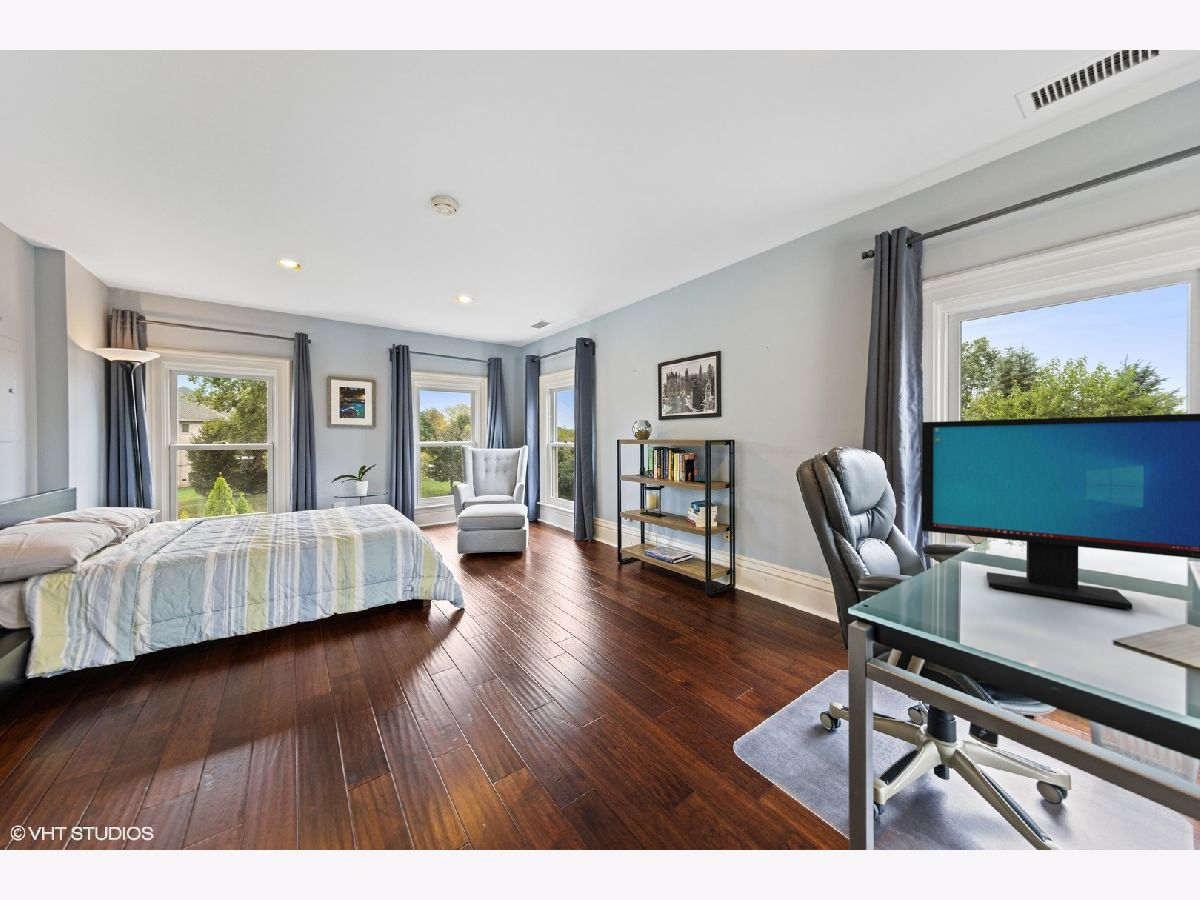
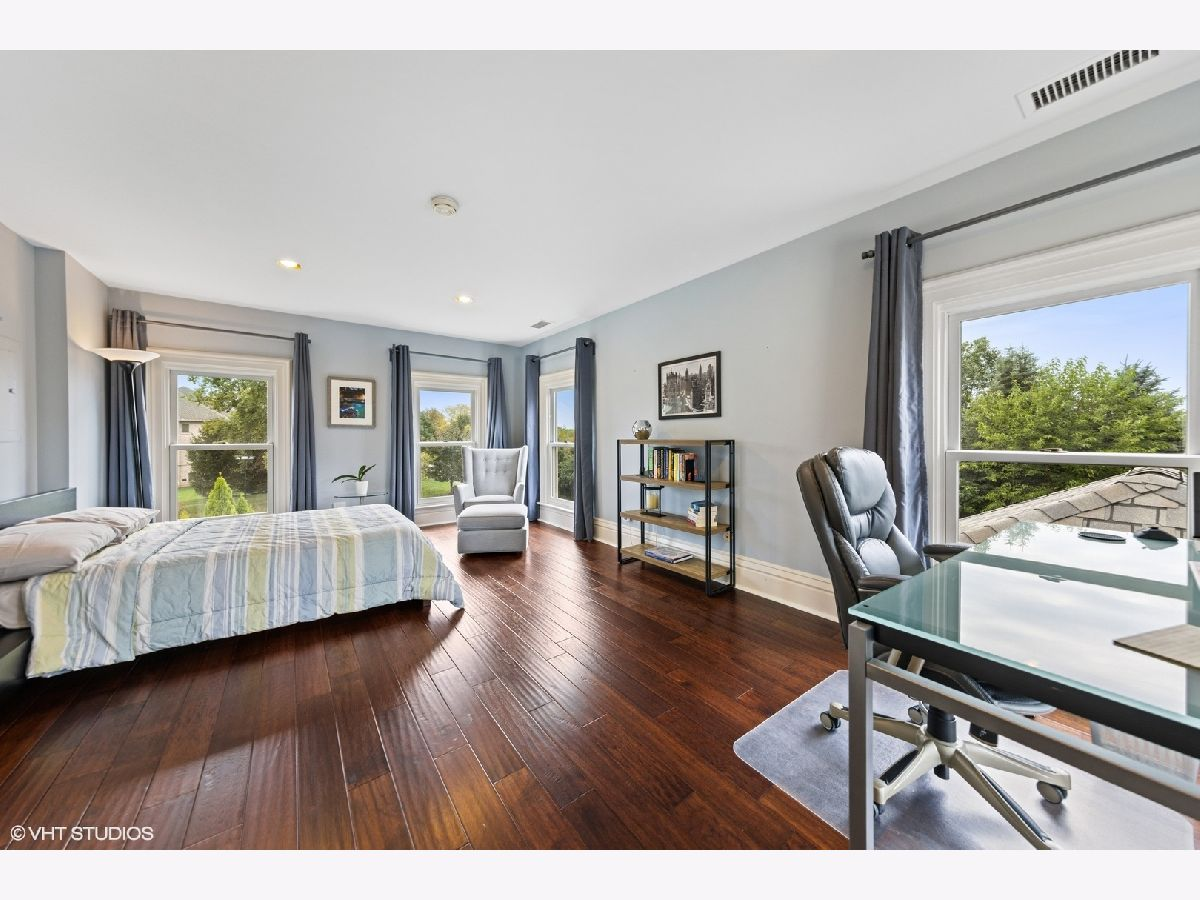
- computer monitor [921,413,1200,610]
